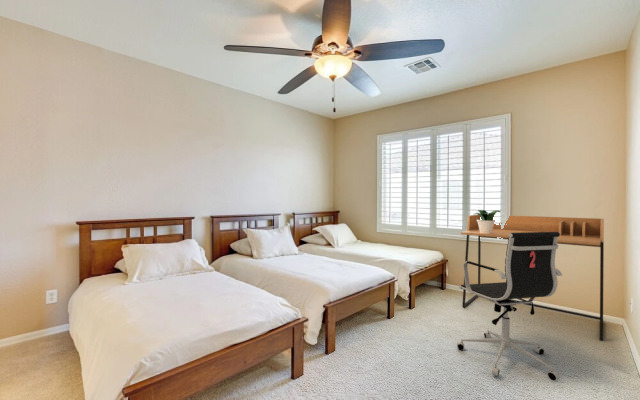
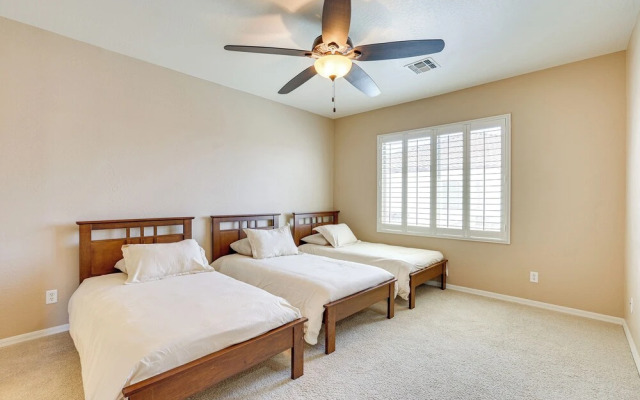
- desk [460,214,605,341]
- potted plant [472,209,502,233]
- office chair [456,232,563,381]
